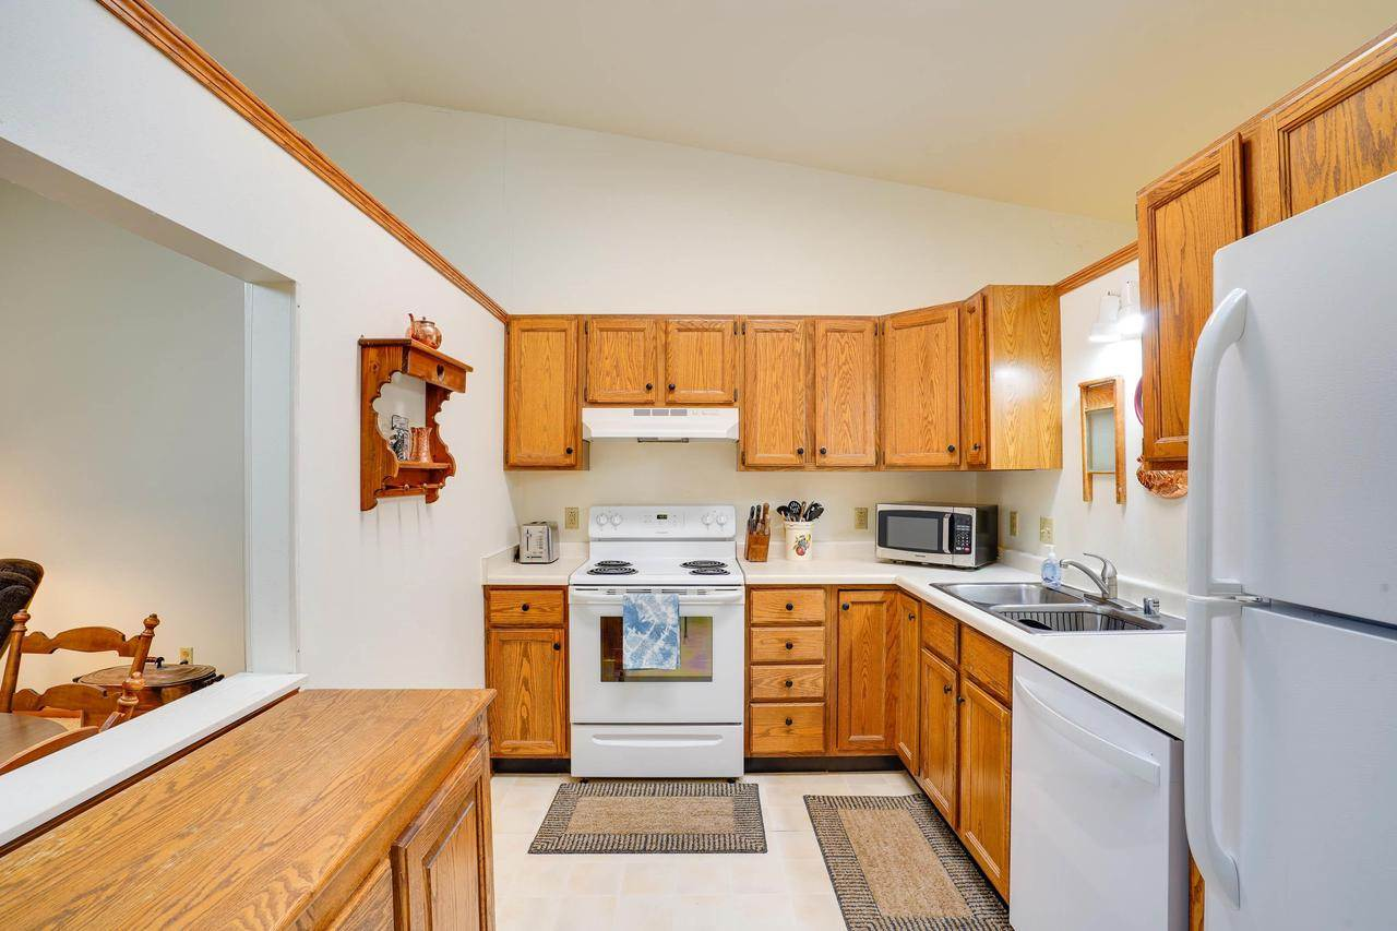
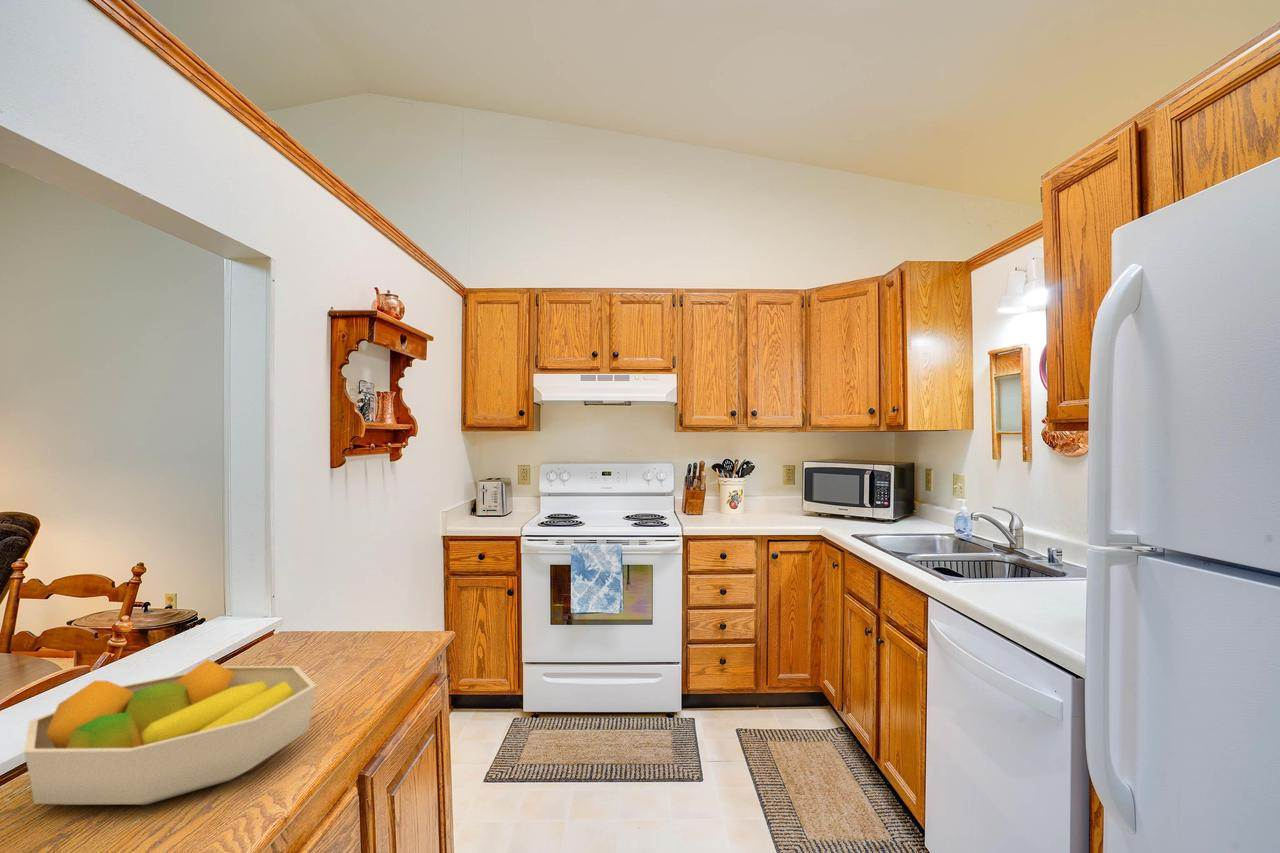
+ fruit bowl [23,658,318,806]
